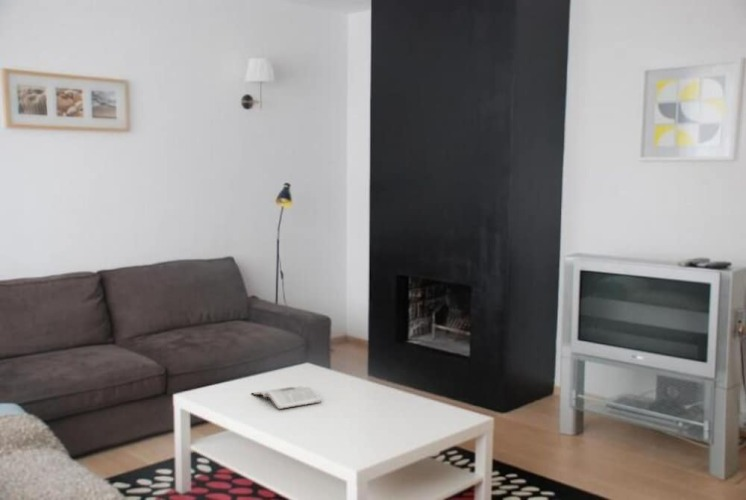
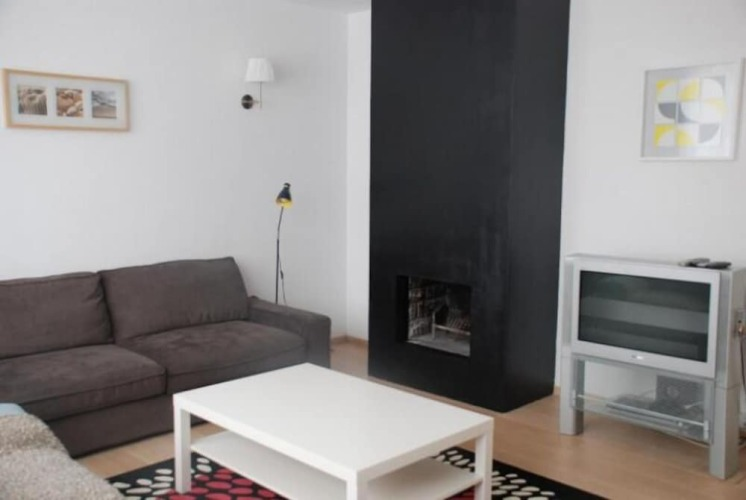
- magazine [250,385,323,410]
